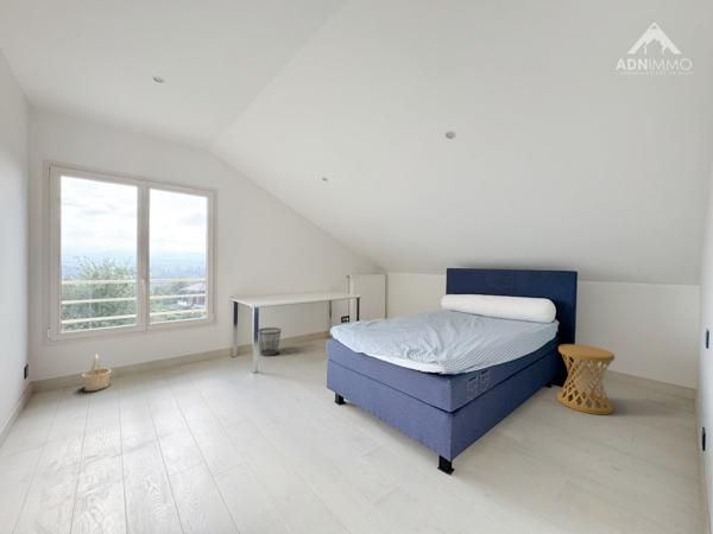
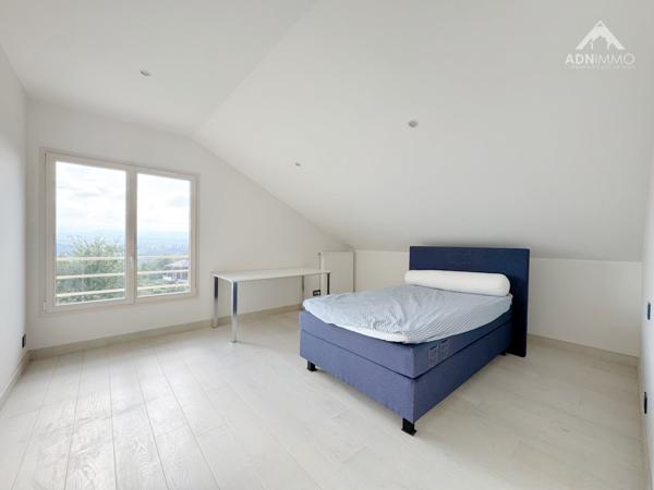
- wastebasket [258,326,283,357]
- side table [556,343,616,417]
- basket [81,354,113,392]
